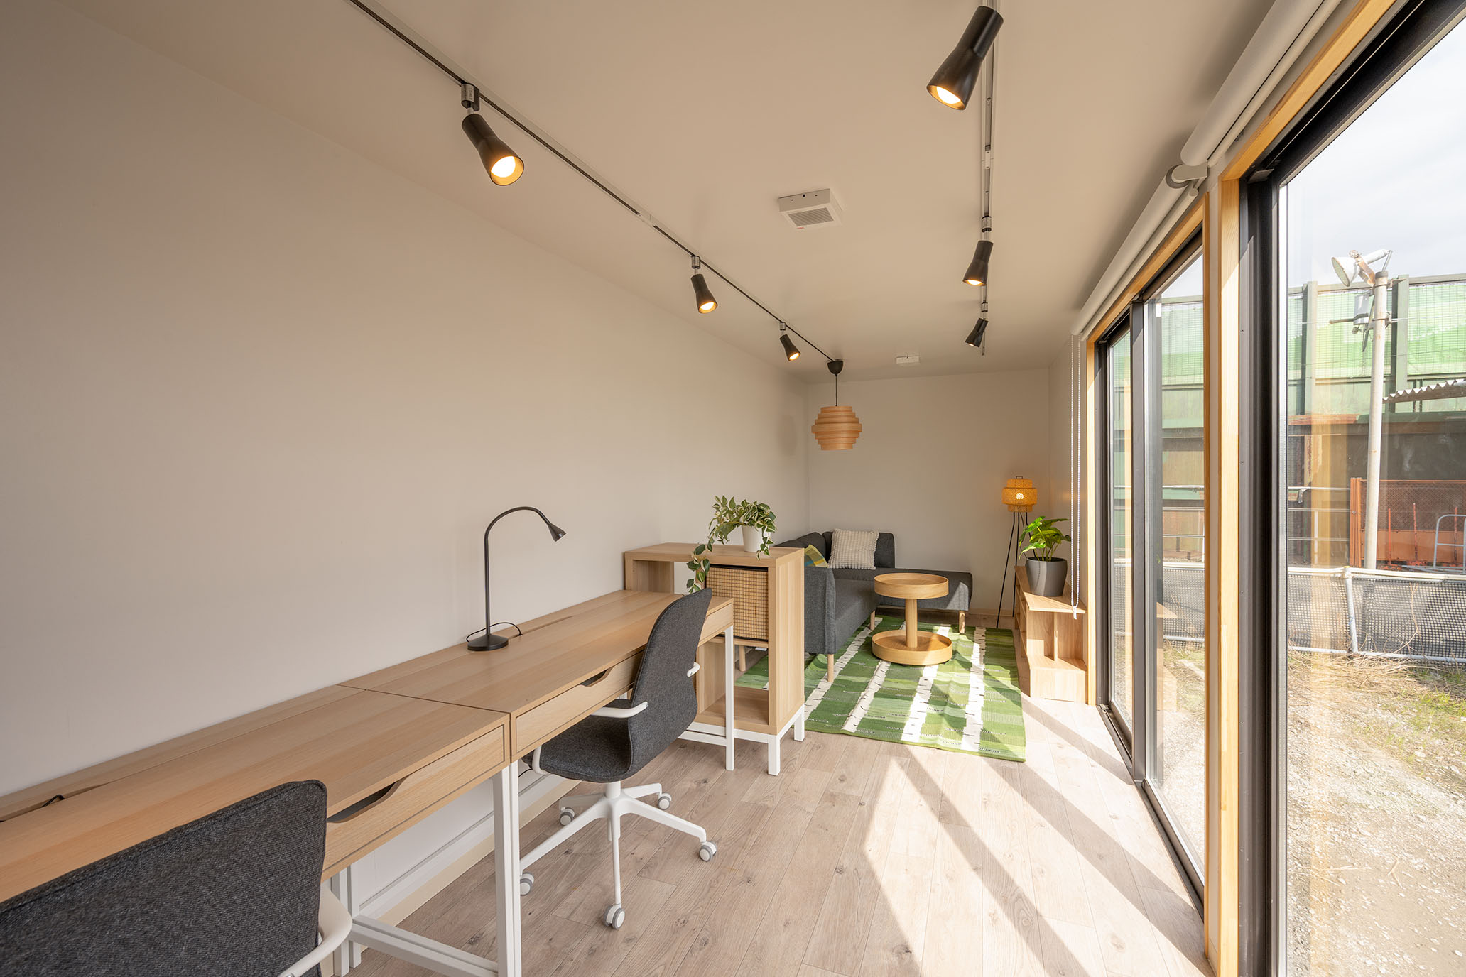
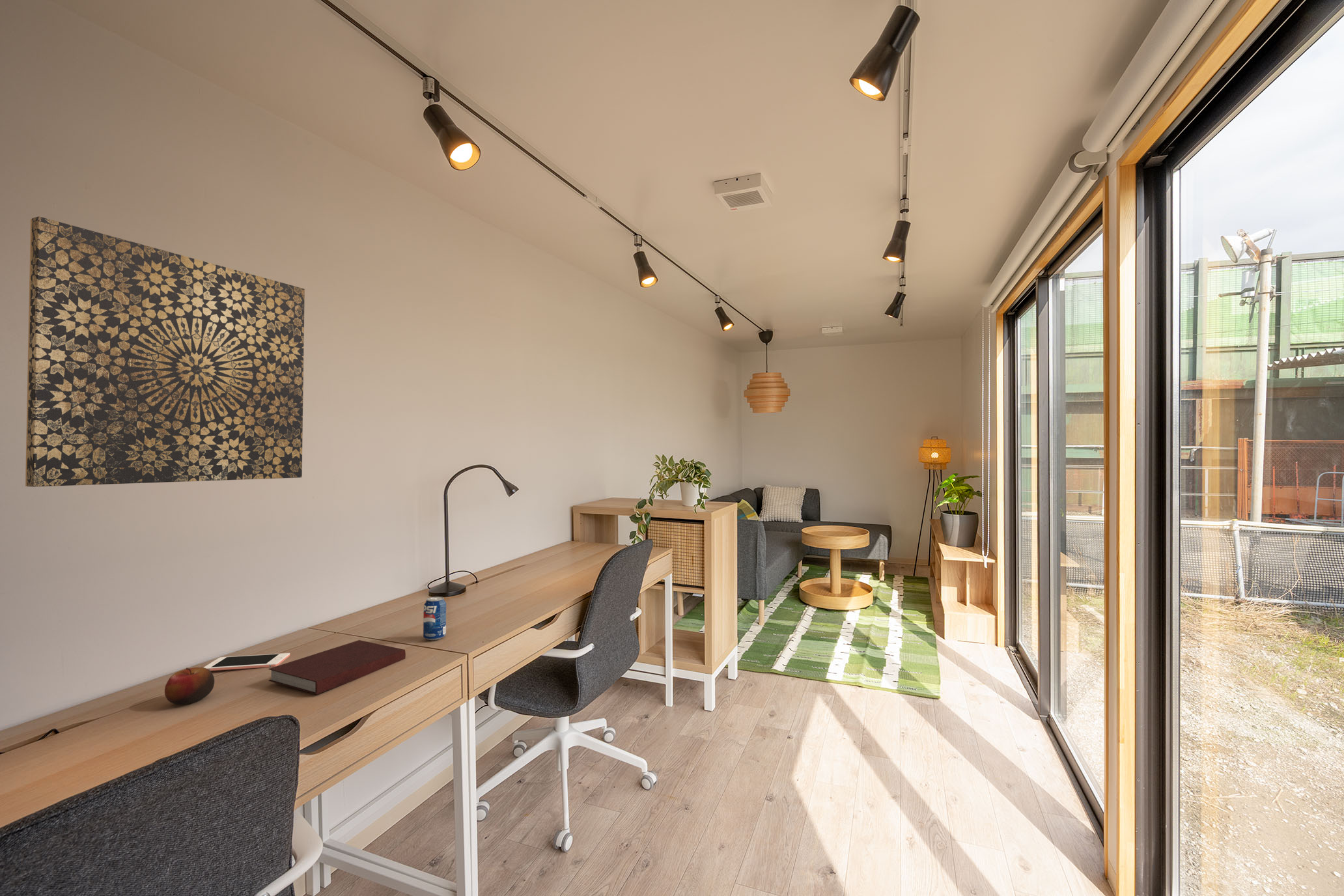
+ apple [164,667,215,705]
+ cell phone [204,652,290,671]
+ notebook [268,639,406,695]
+ beverage can [423,596,447,641]
+ wall art [25,216,305,488]
